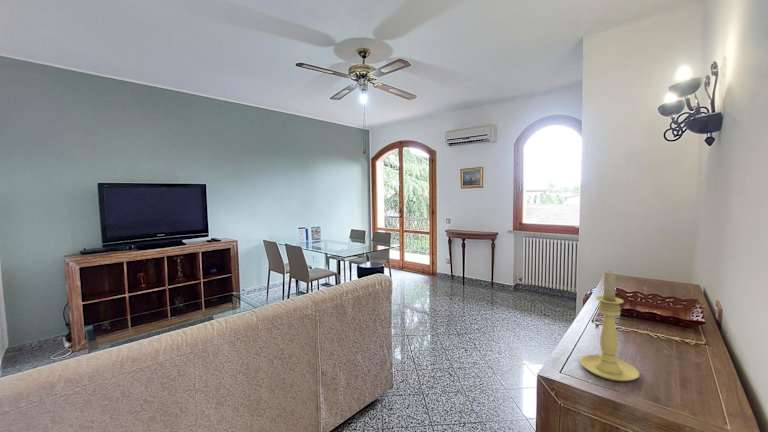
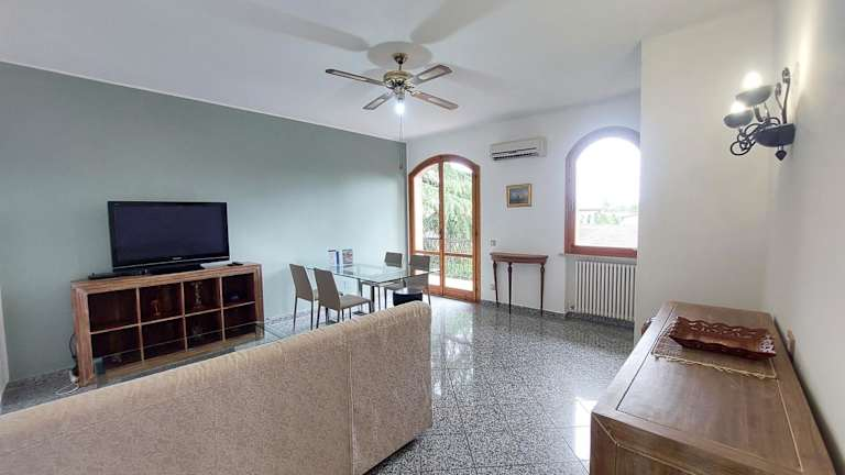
- candle holder [579,270,640,382]
